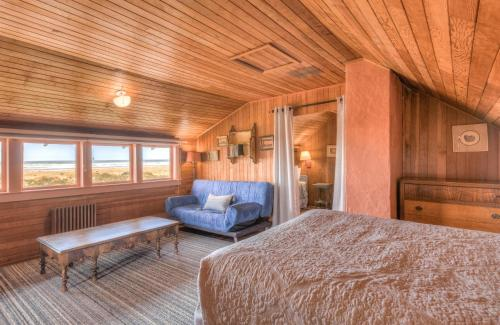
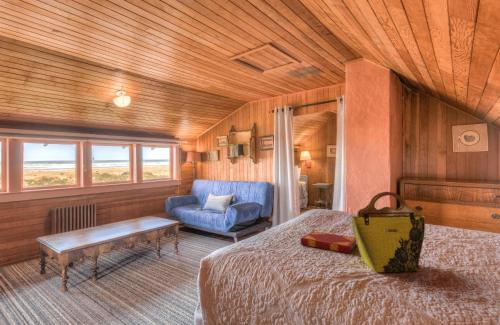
+ hardback book [300,230,358,255]
+ tote bag [351,191,426,273]
